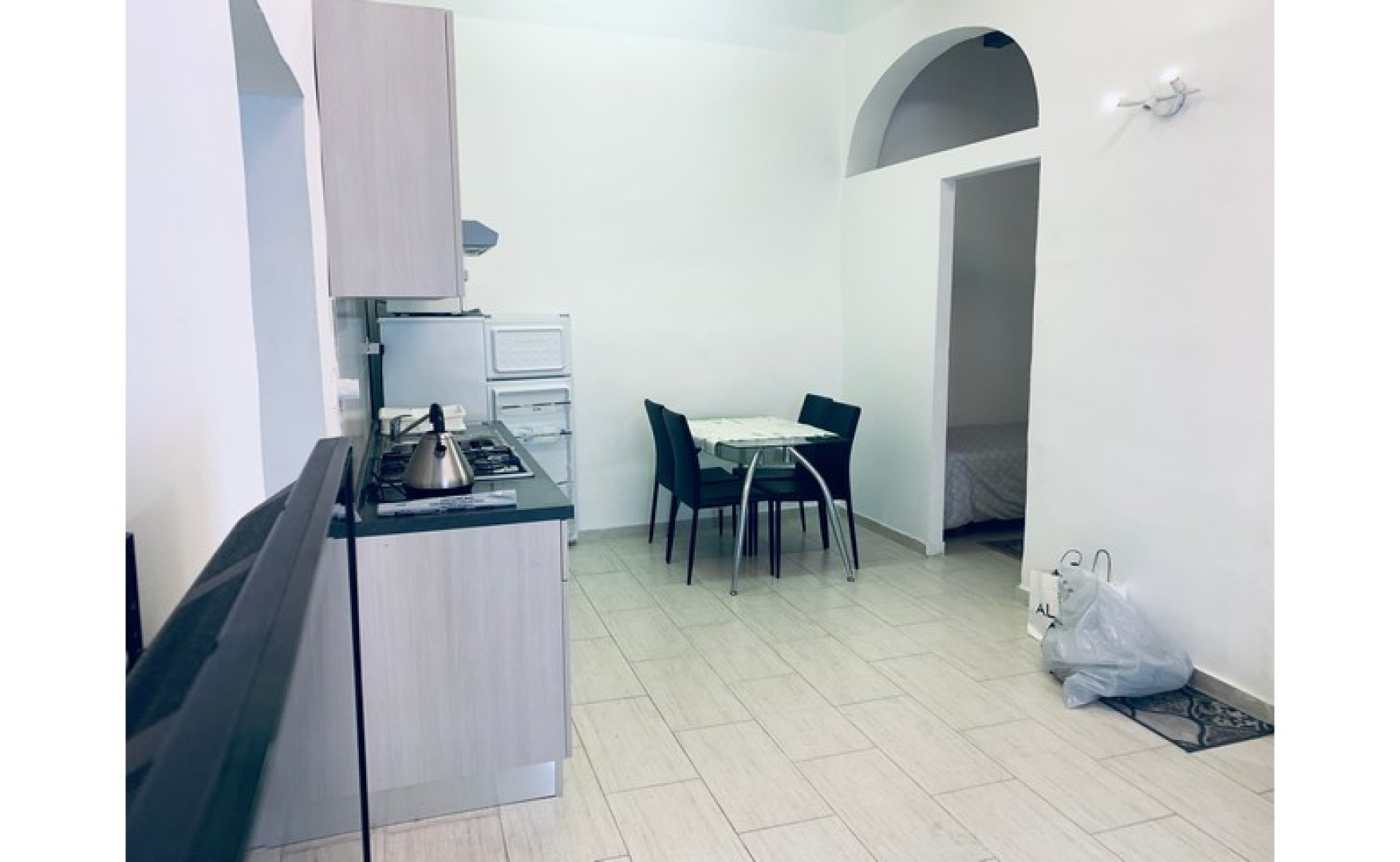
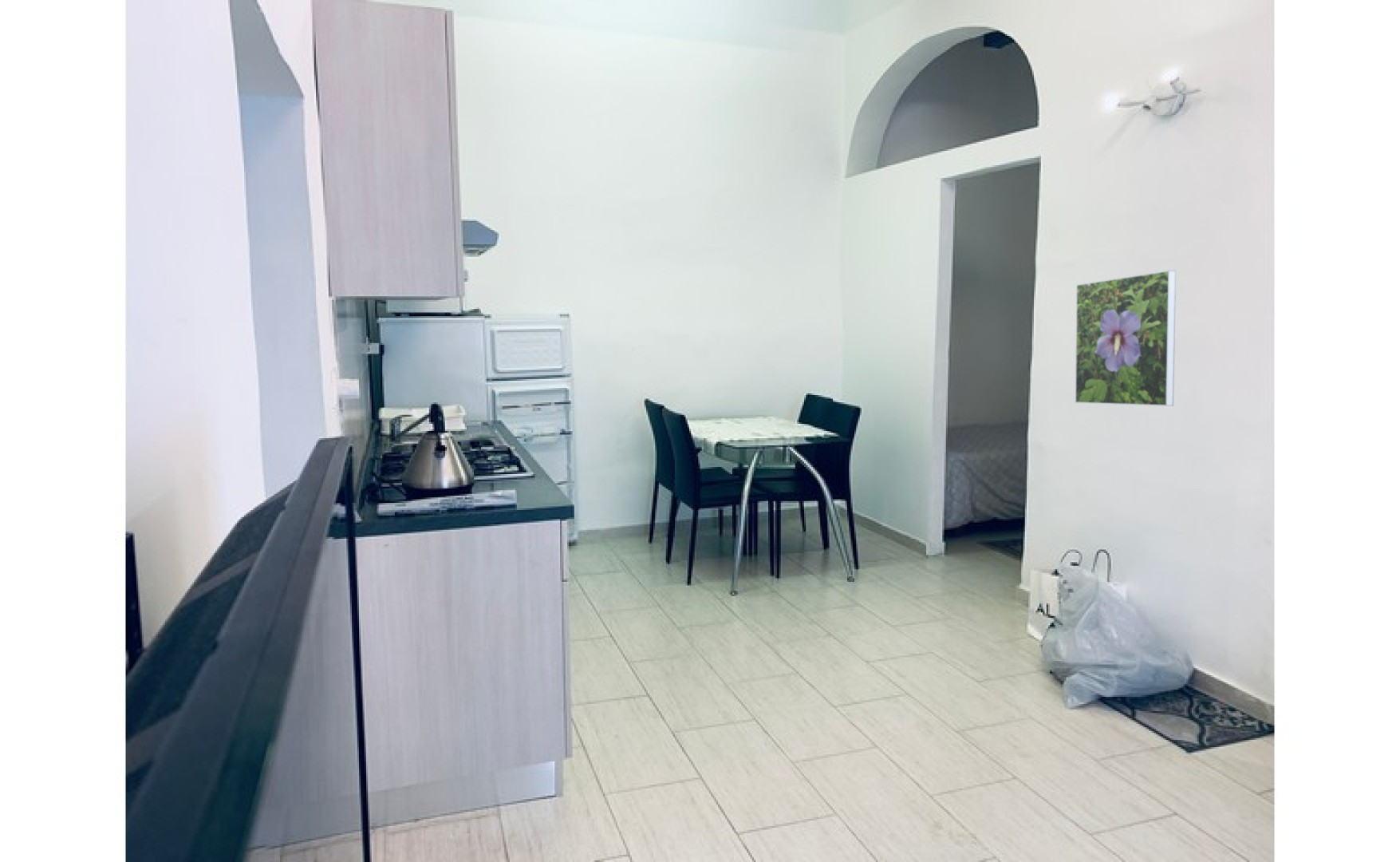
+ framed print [1075,270,1177,407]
